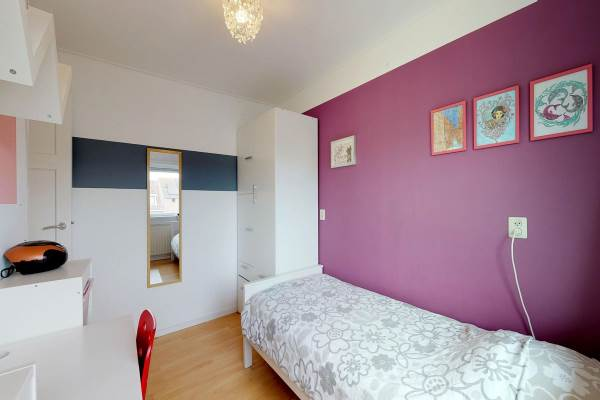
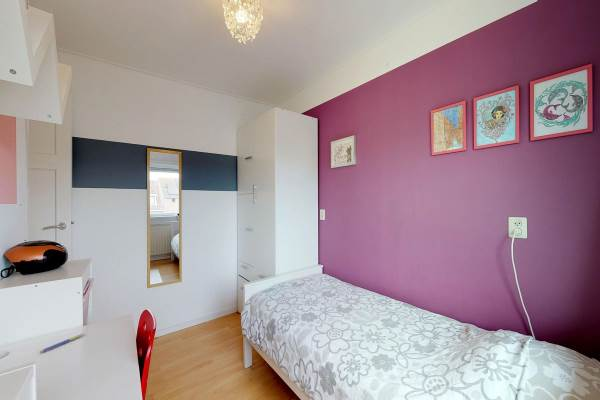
+ pen [38,333,85,354]
